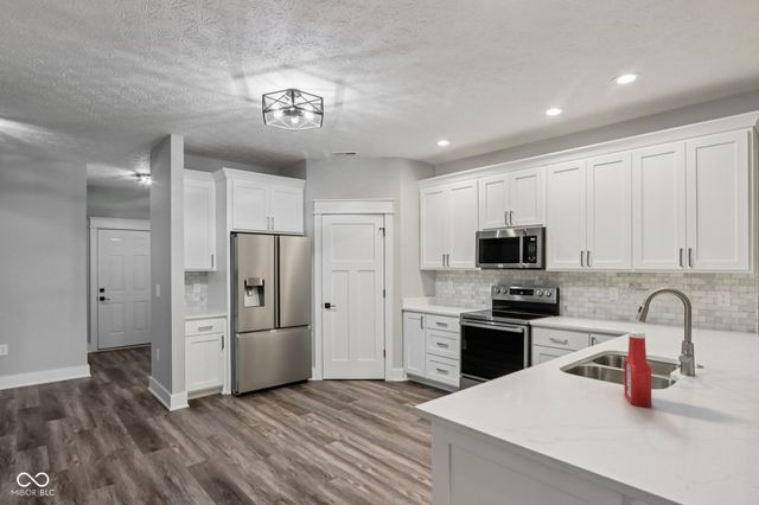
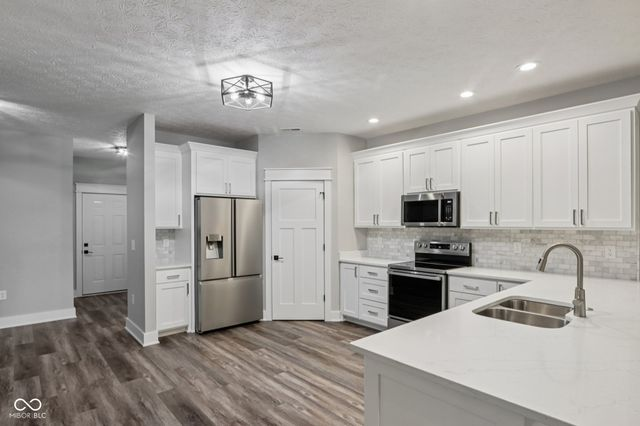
- soap bottle [623,330,652,409]
